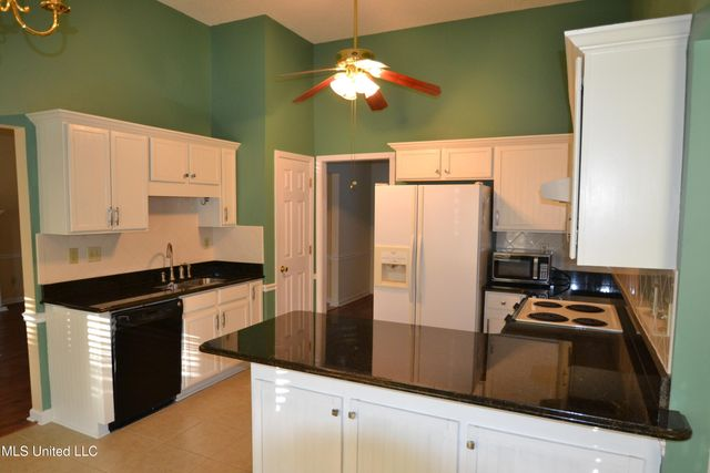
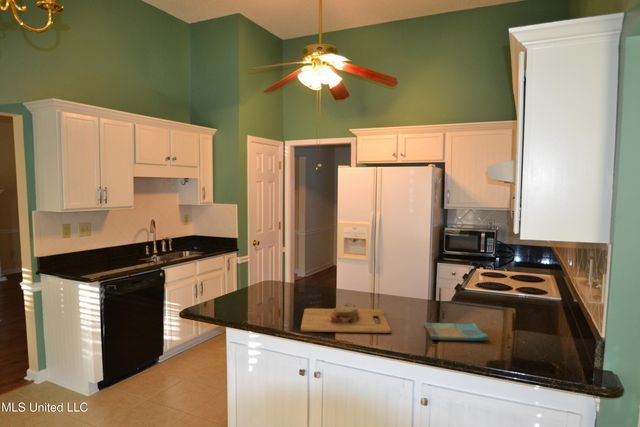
+ dish towel [423,322,489,342]
+ cutting board [300,301,392,334]
